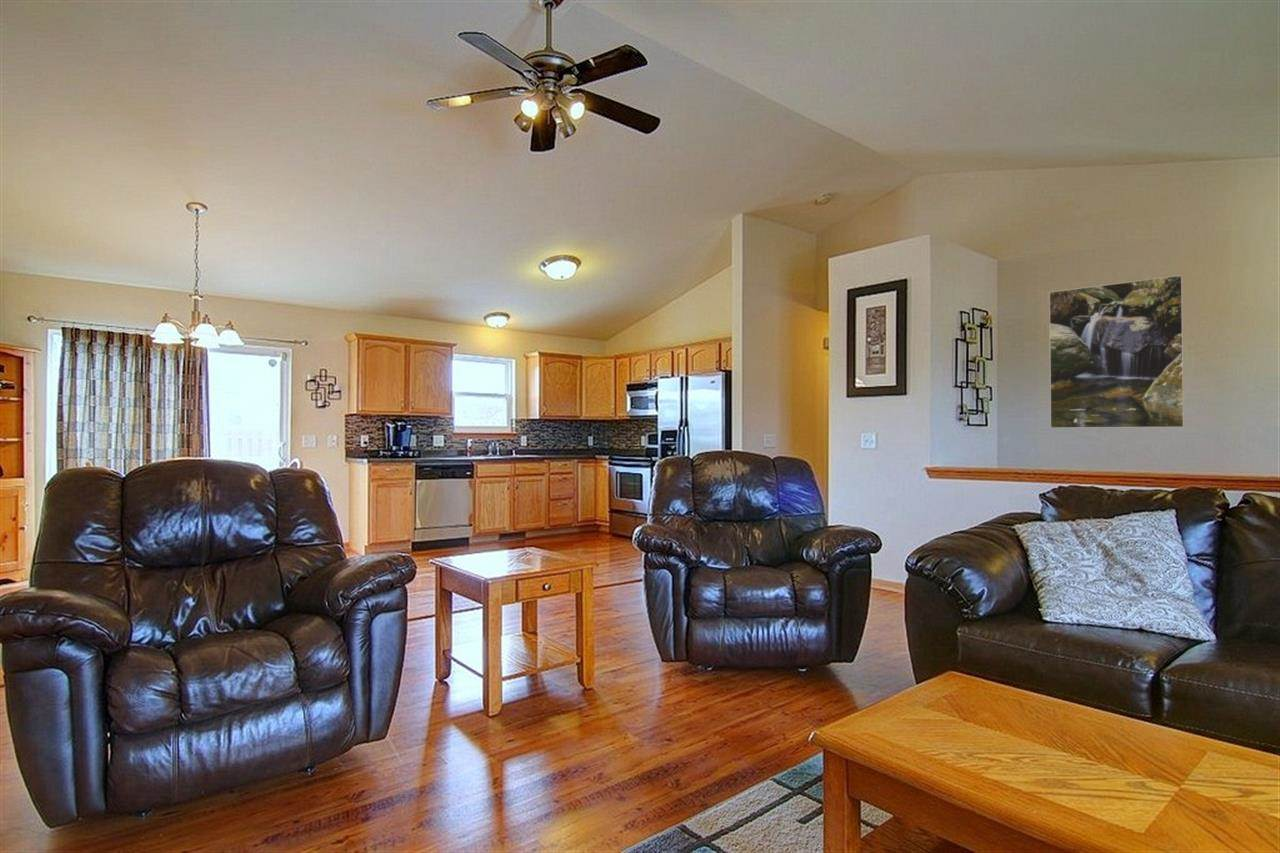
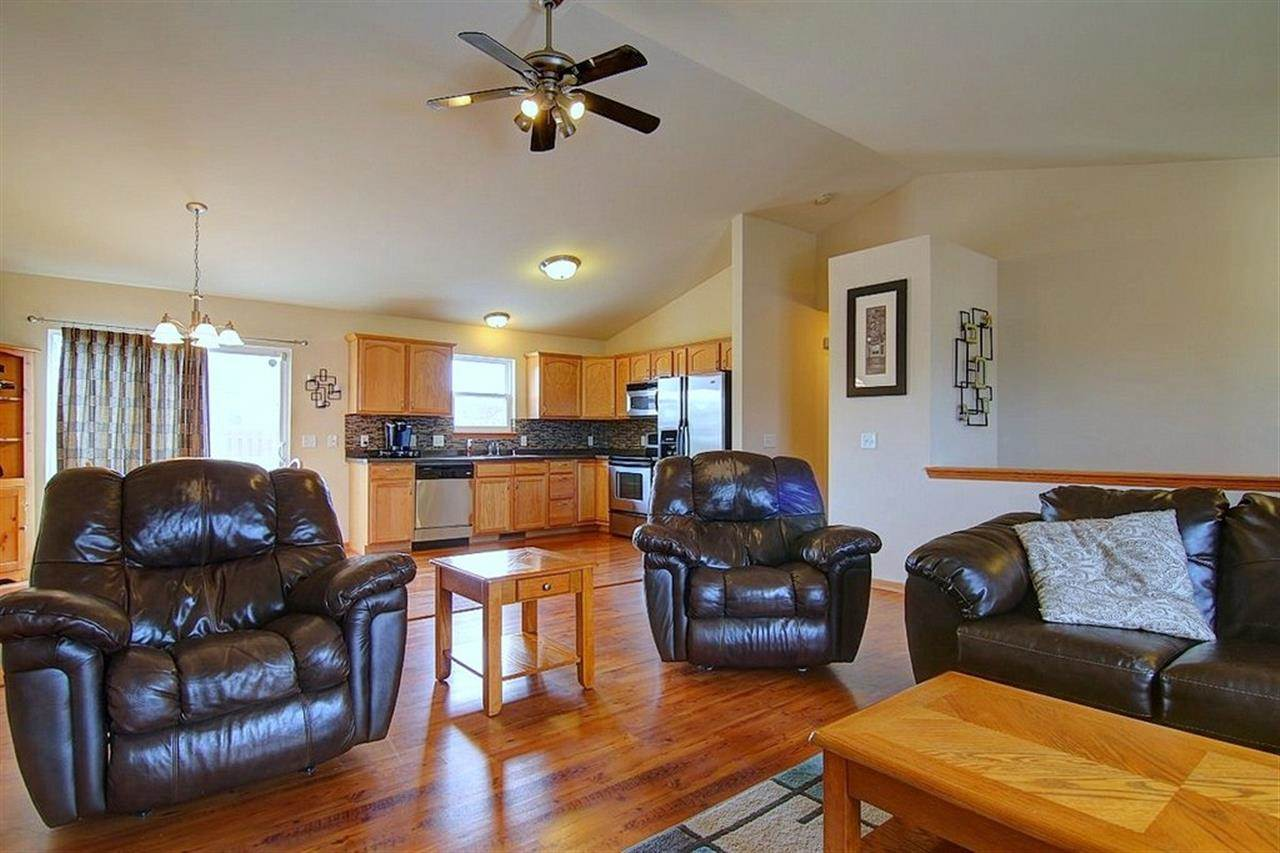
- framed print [1048,274,1185,429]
